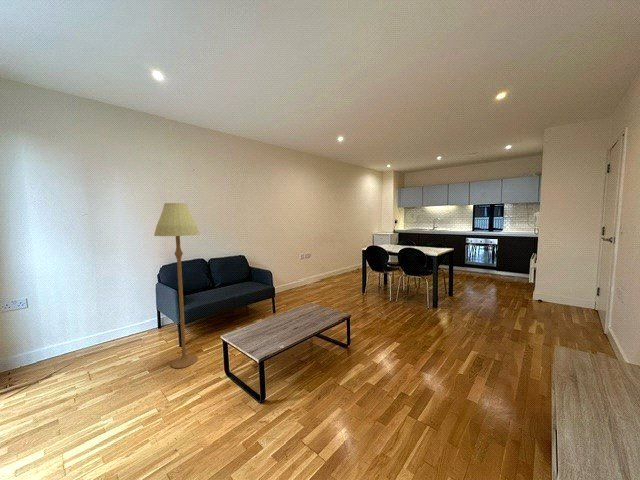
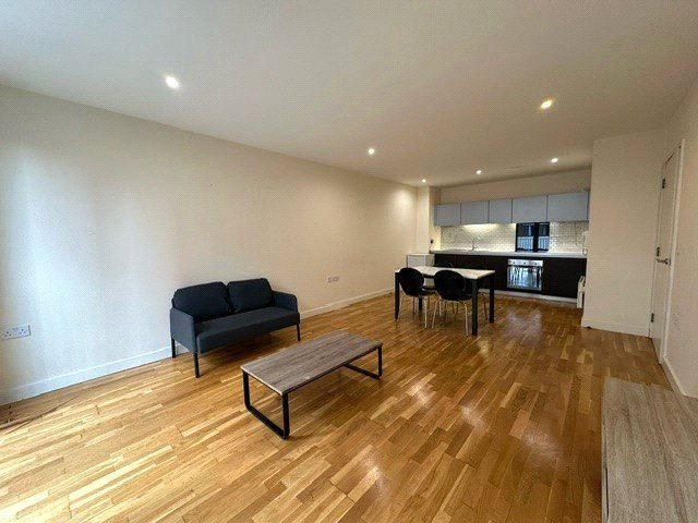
- floor lamp [153,202,200,369]
